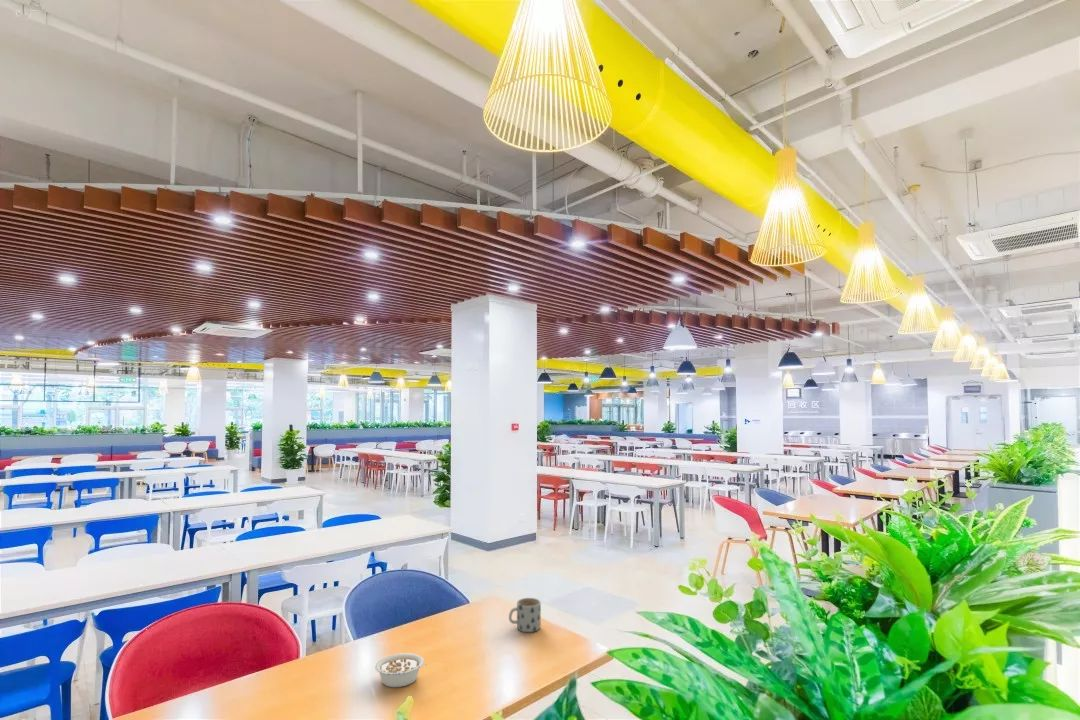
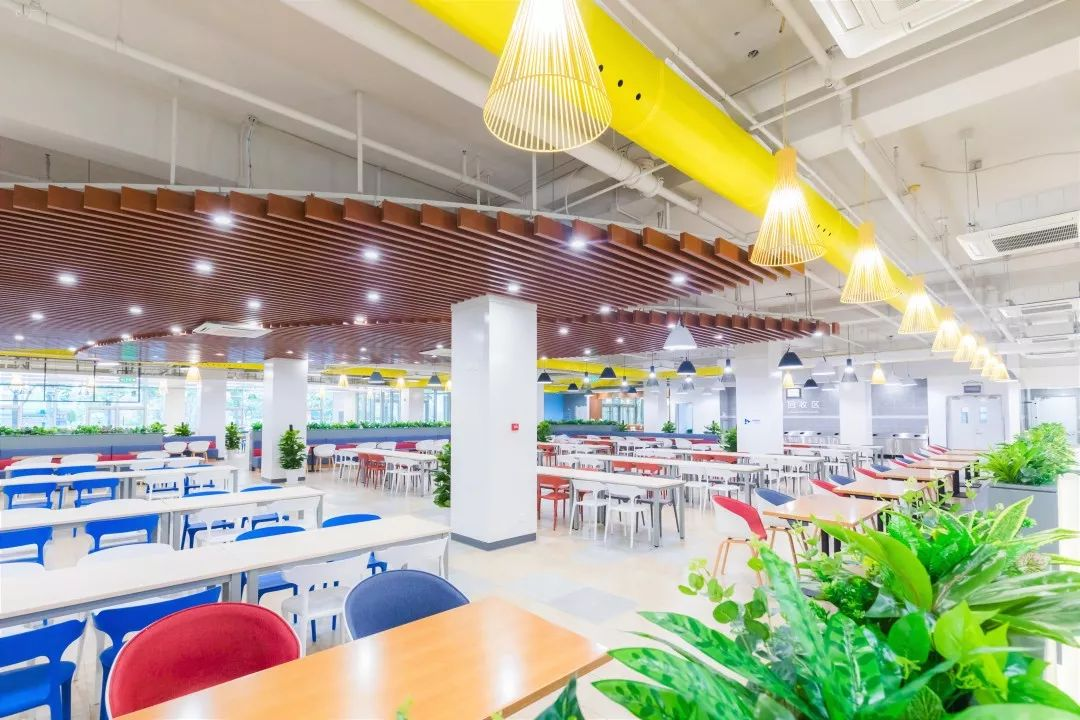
- legume [374,652,429,688]
- mug [508,597,542,633]
